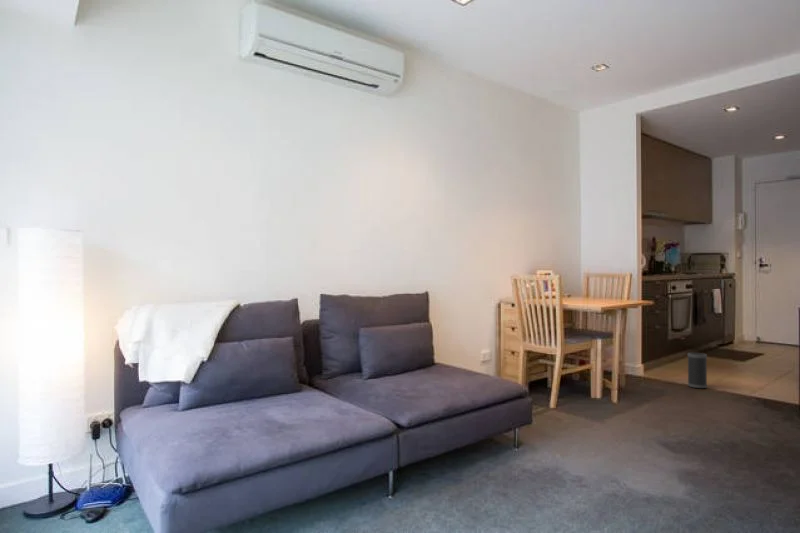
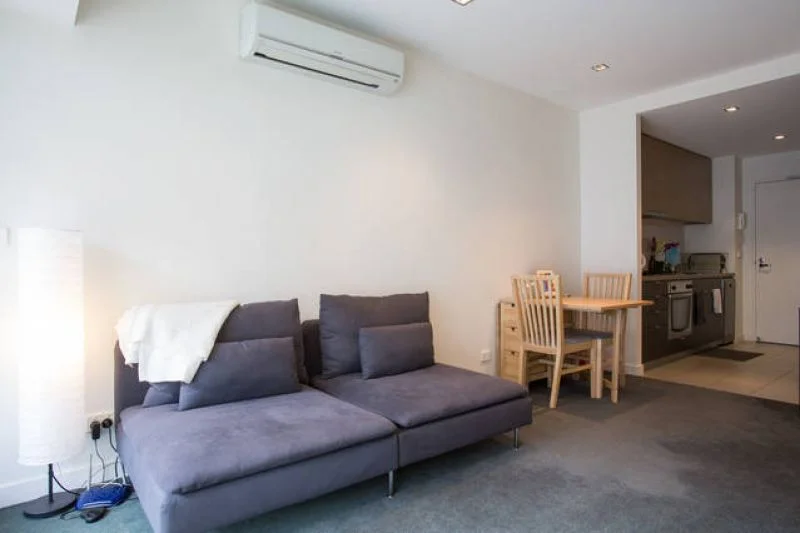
- speaker [687,352,708,389]
